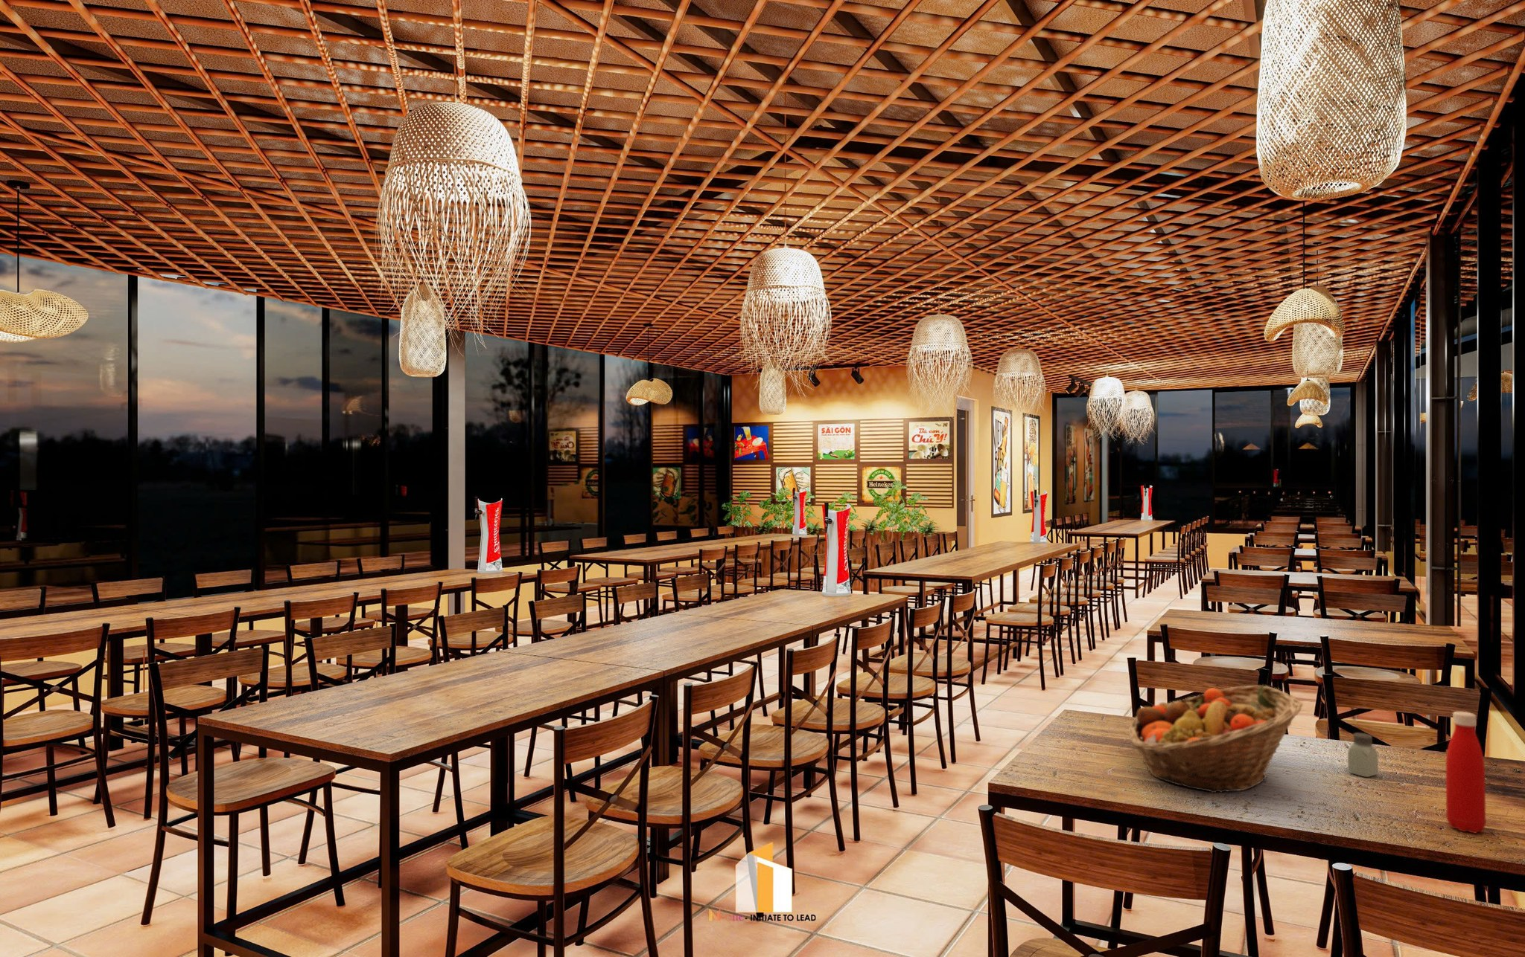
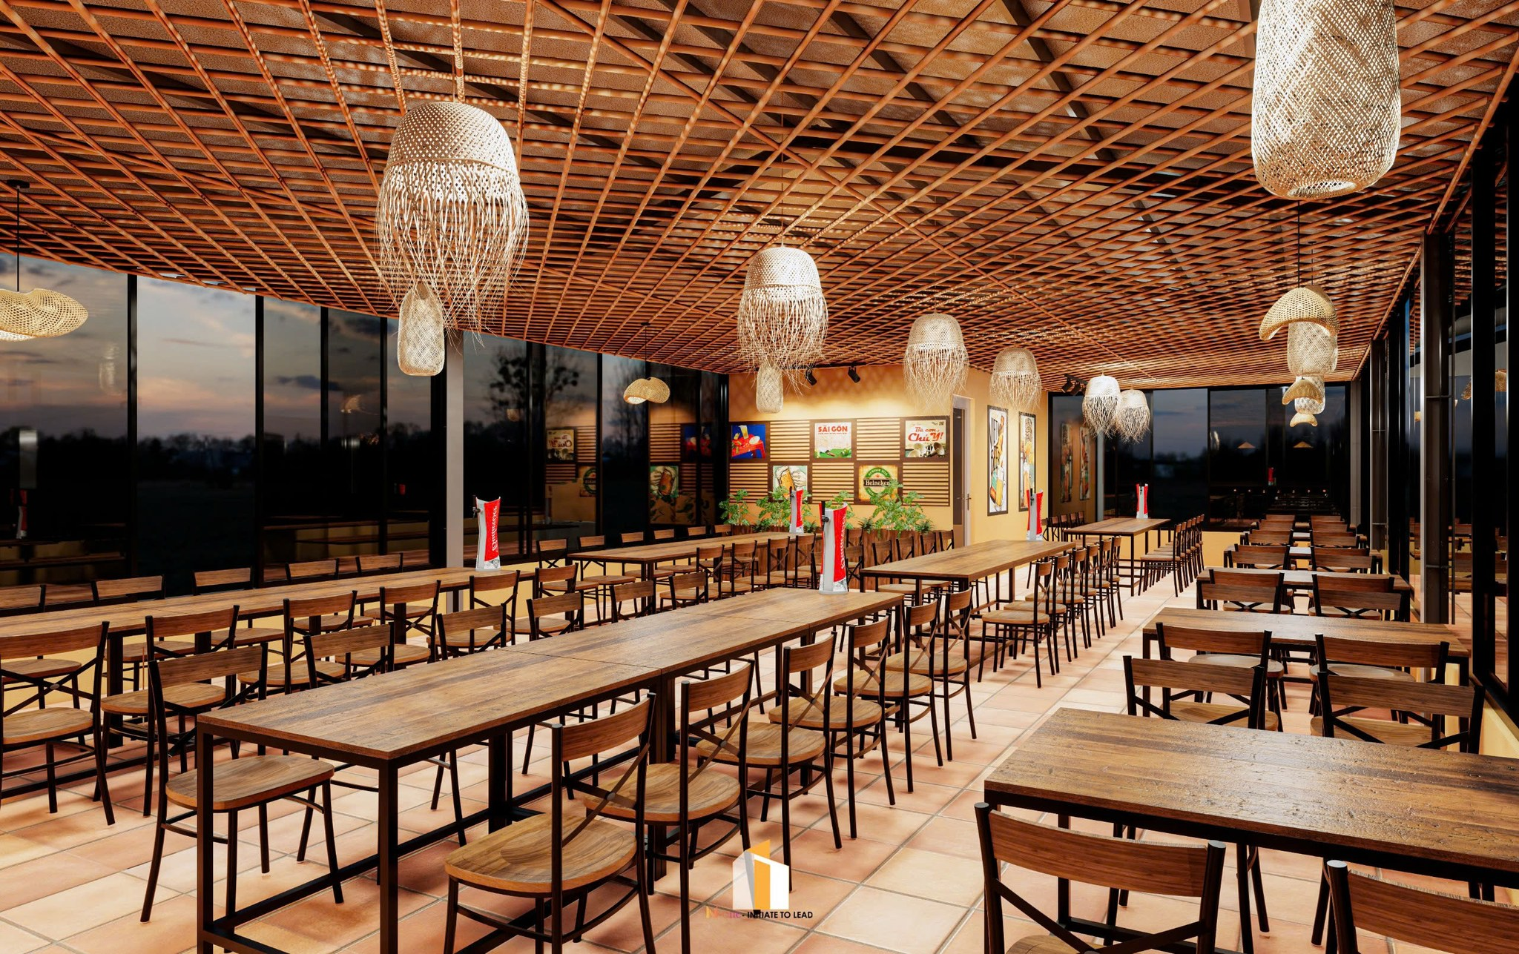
- saltshaker [1347,732,1379,777]
- fruit basket [1128,684,1303,794]
- bottle [1446,711,1486,834]
